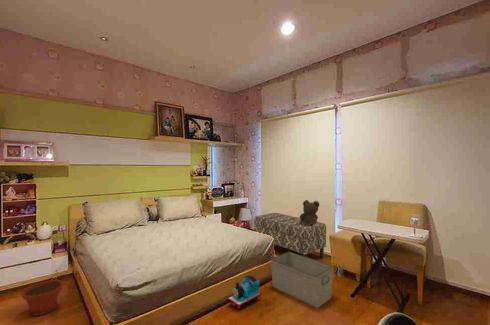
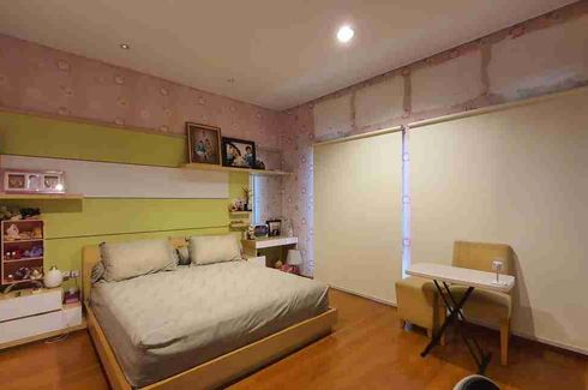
- toy train [226,274,262,309]
- storage bin [269,251,334,309]
- teddy bear [299,199,321,226]
- bench [253,212,327,259]
- plant pot [20,279,65,317]
